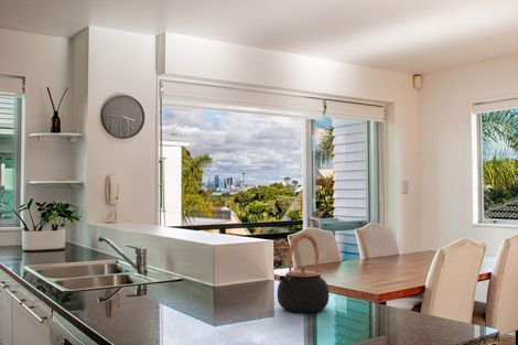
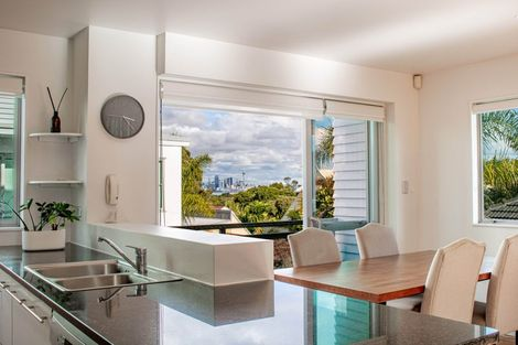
- teapot [277,233,331,314]
